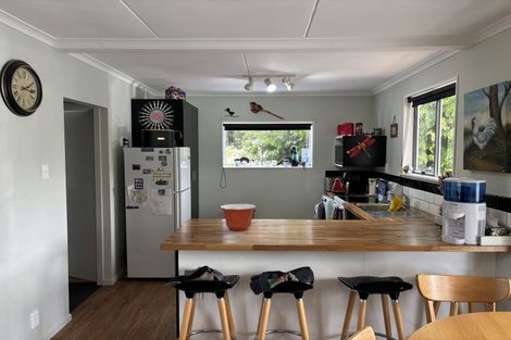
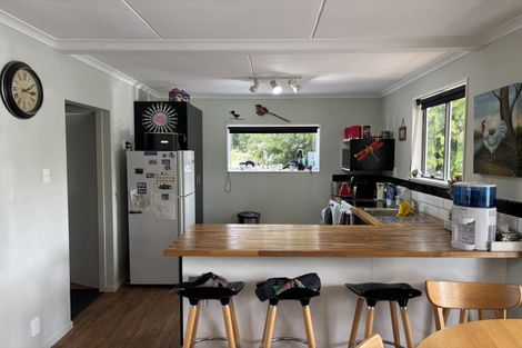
- mixing bowl [220,203,258,231]
